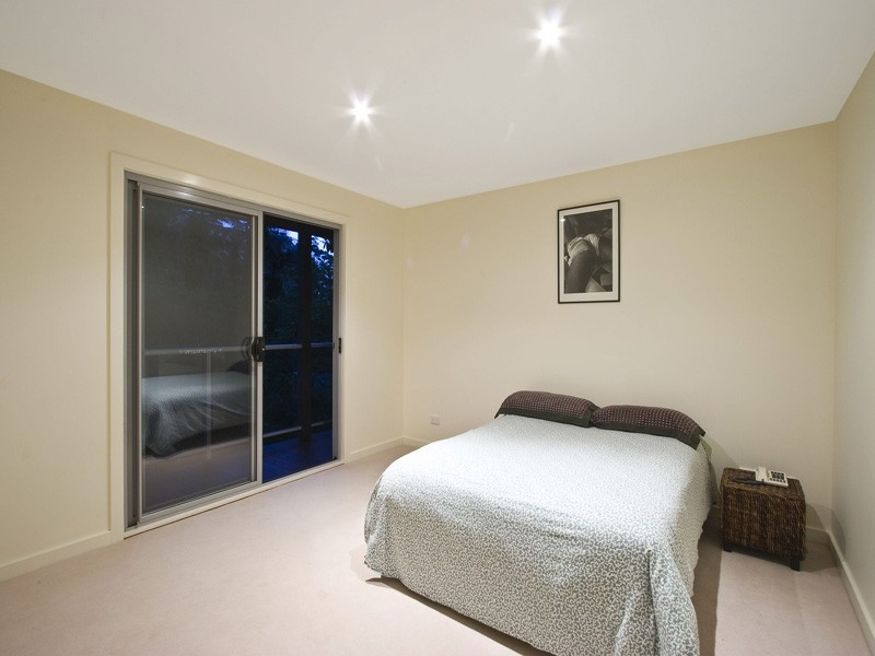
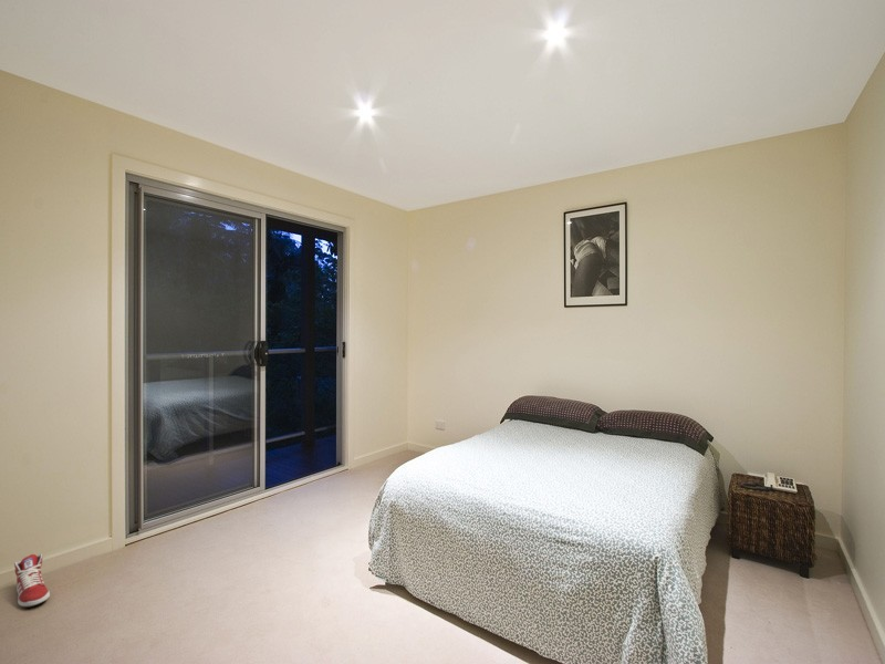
+ sneaker [13,552,51,608]
